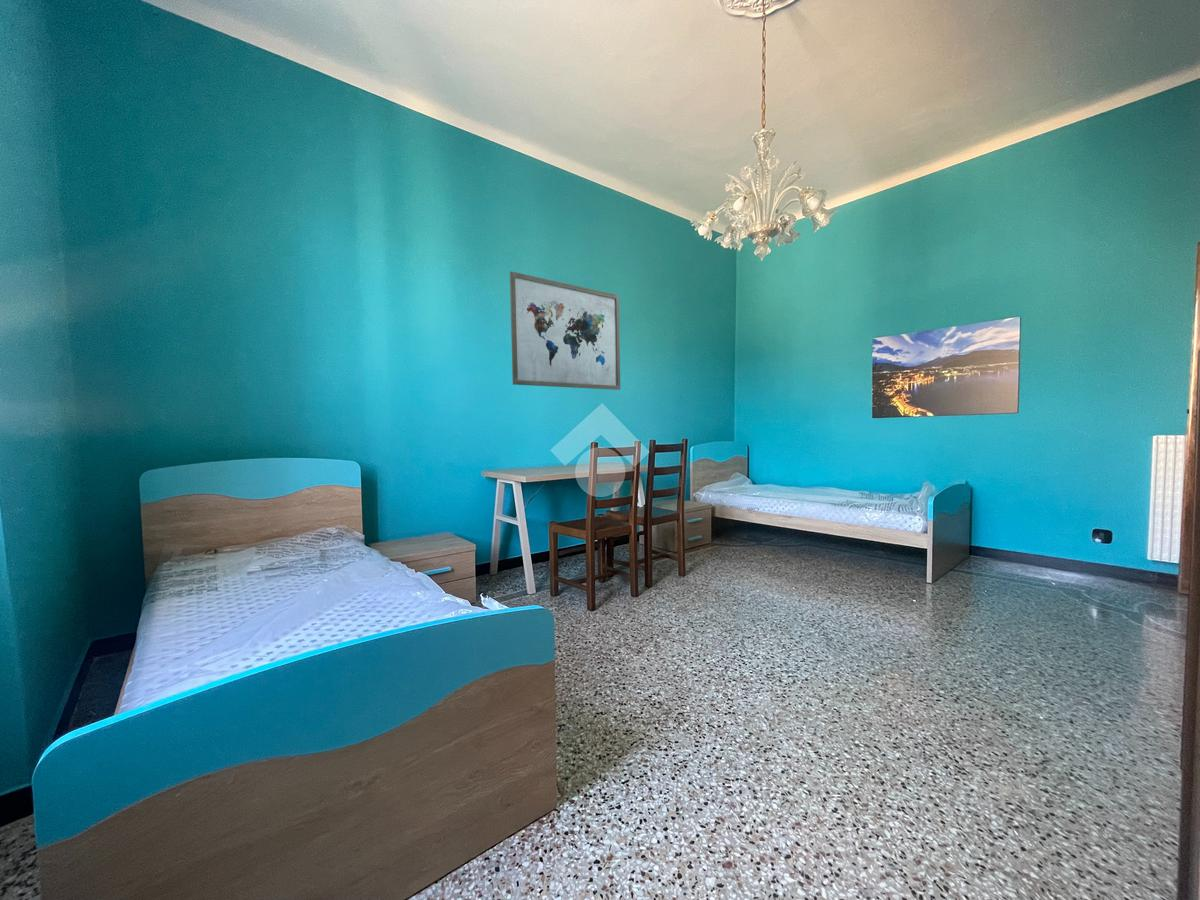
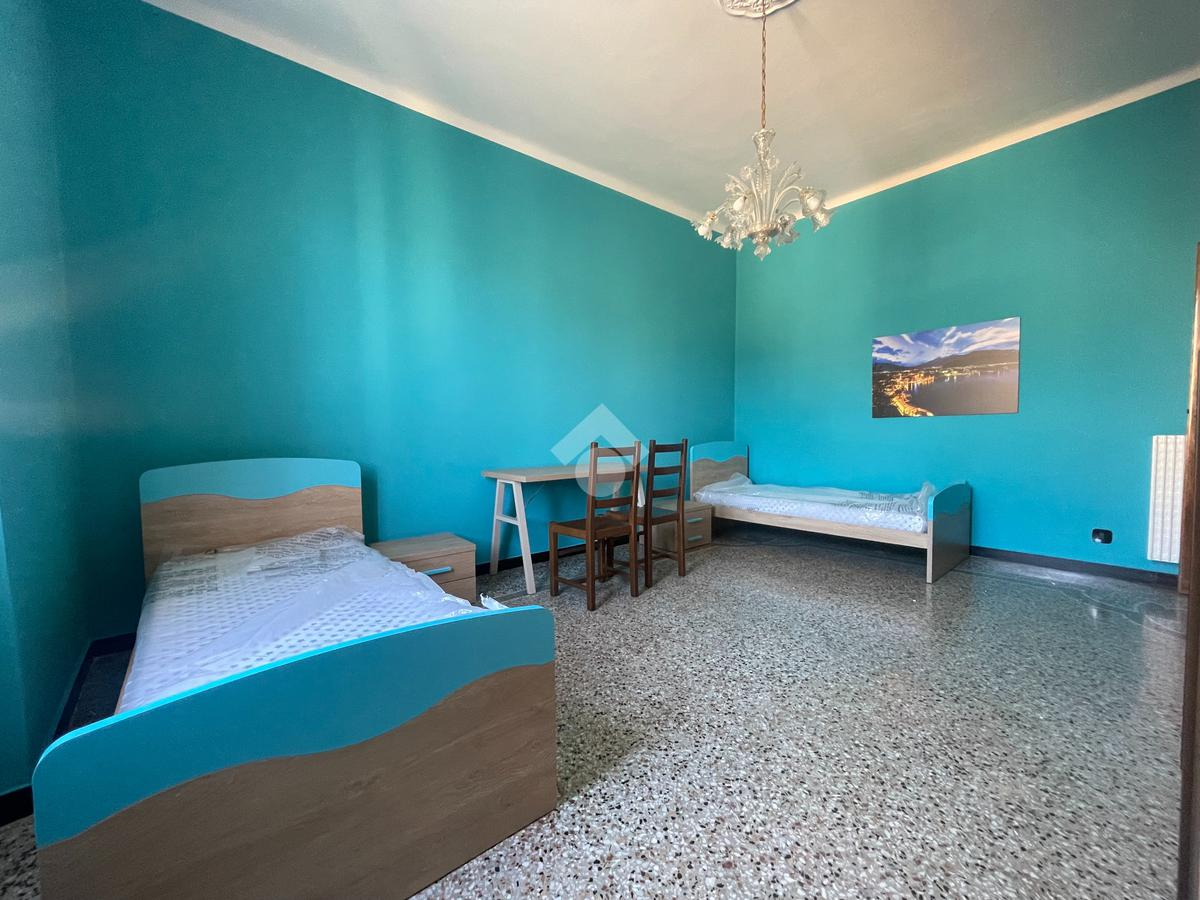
- wall art [509,270,621,391]
